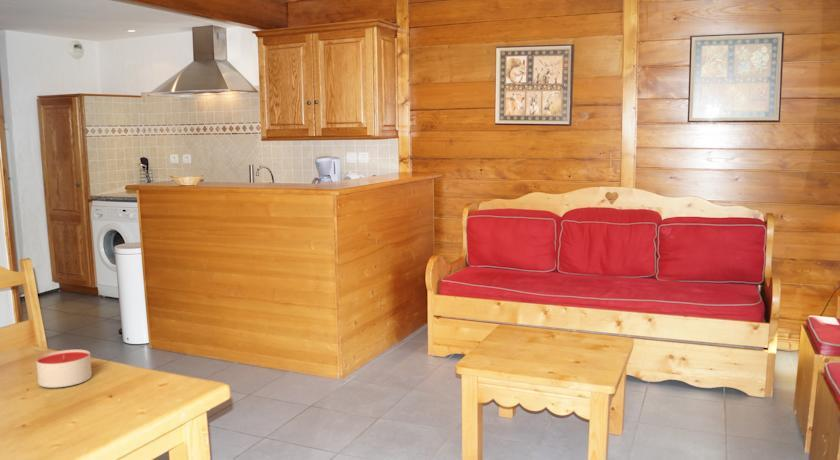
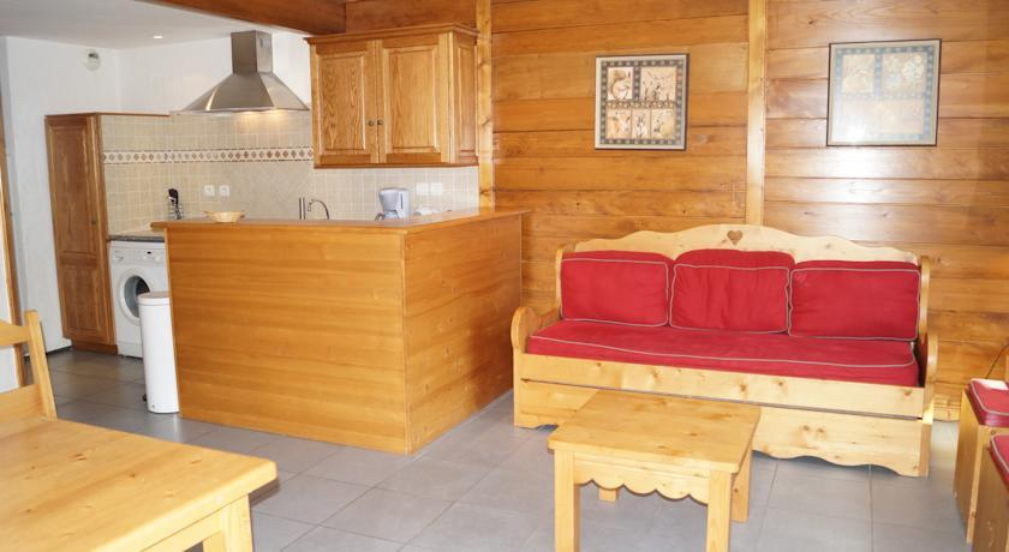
- candle [35,349,93,389]
